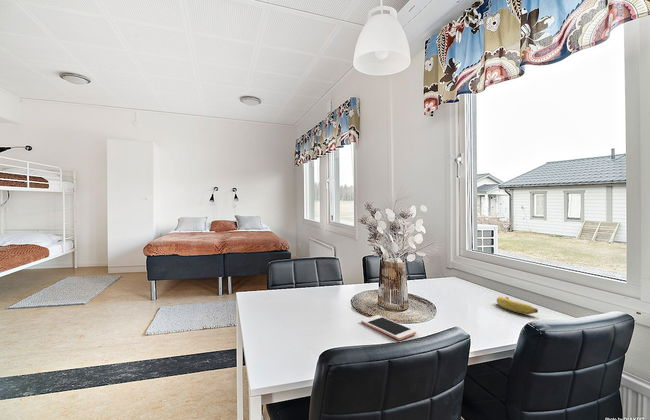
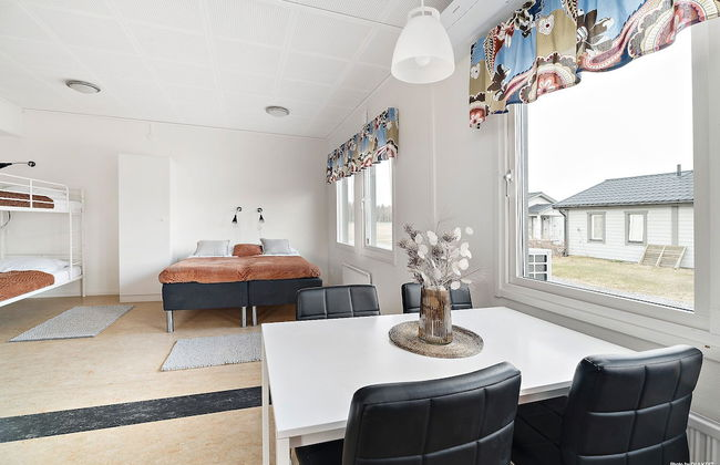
- banana [496,296,539,315]
- cell phone [360,314,417,341]
